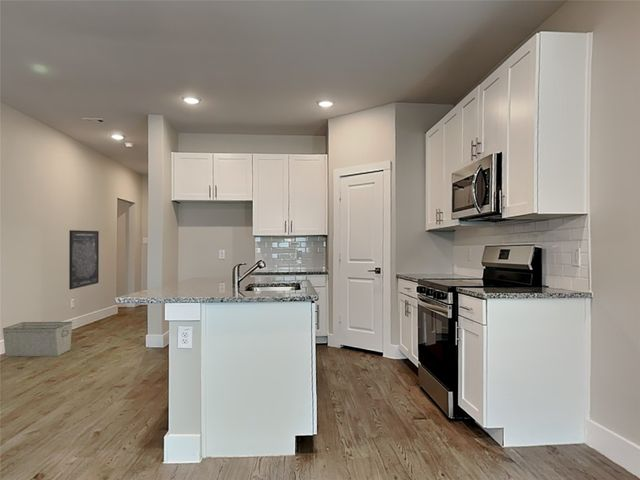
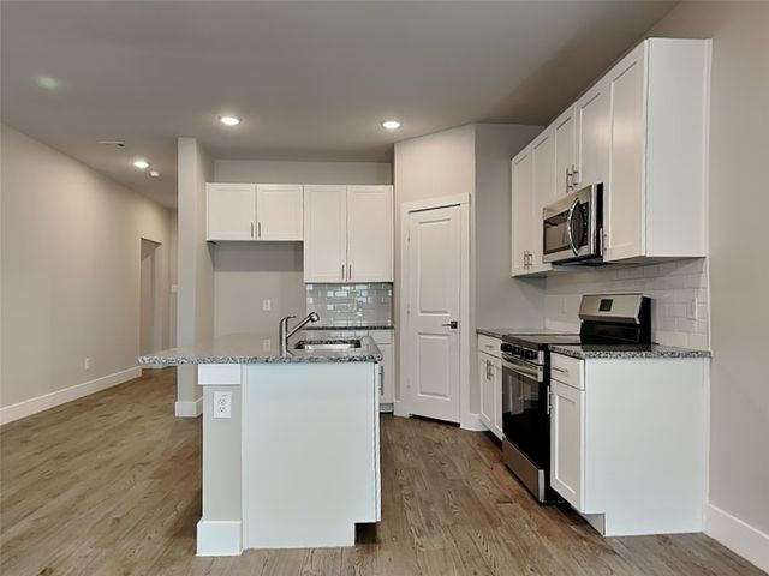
- storage bin [2,321,73,357]
- wall art [68,229,100,290]
